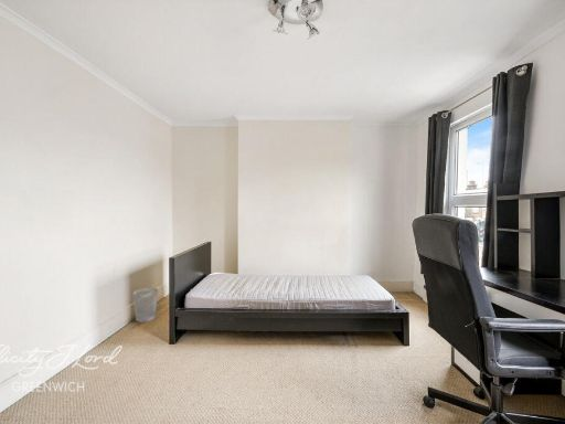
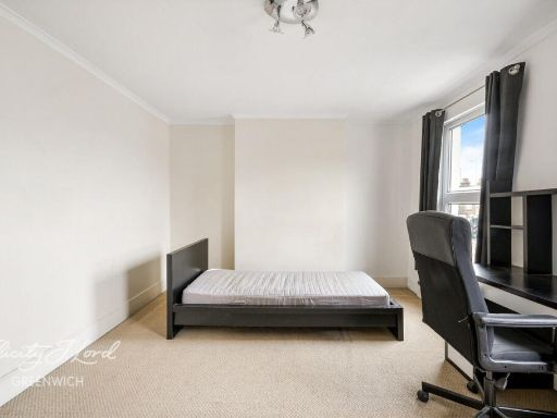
- wastebasket [132,287,159,324]
